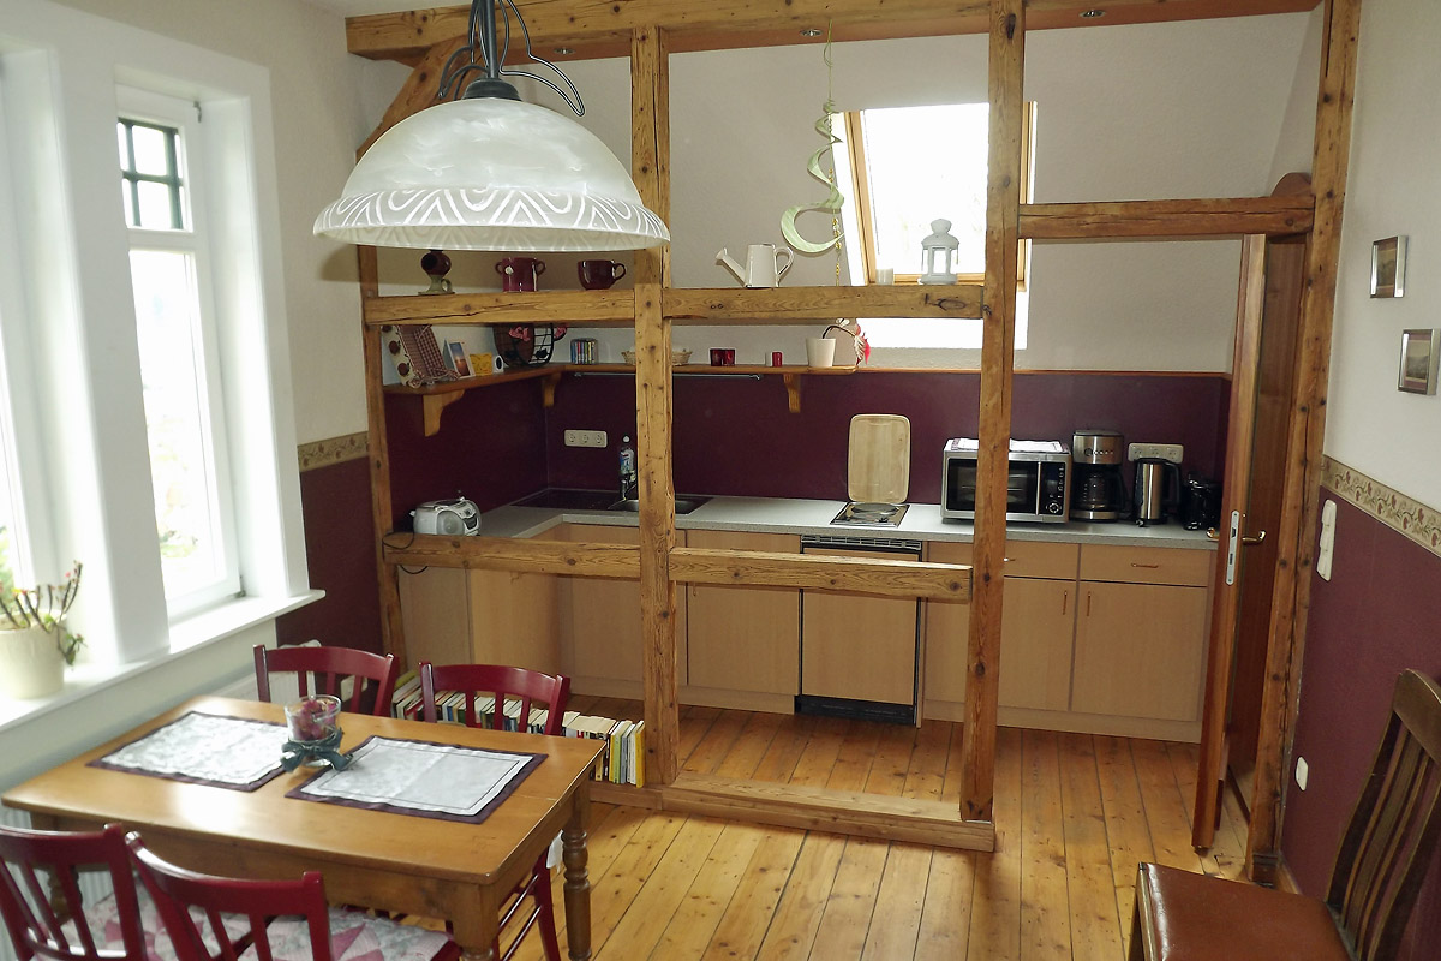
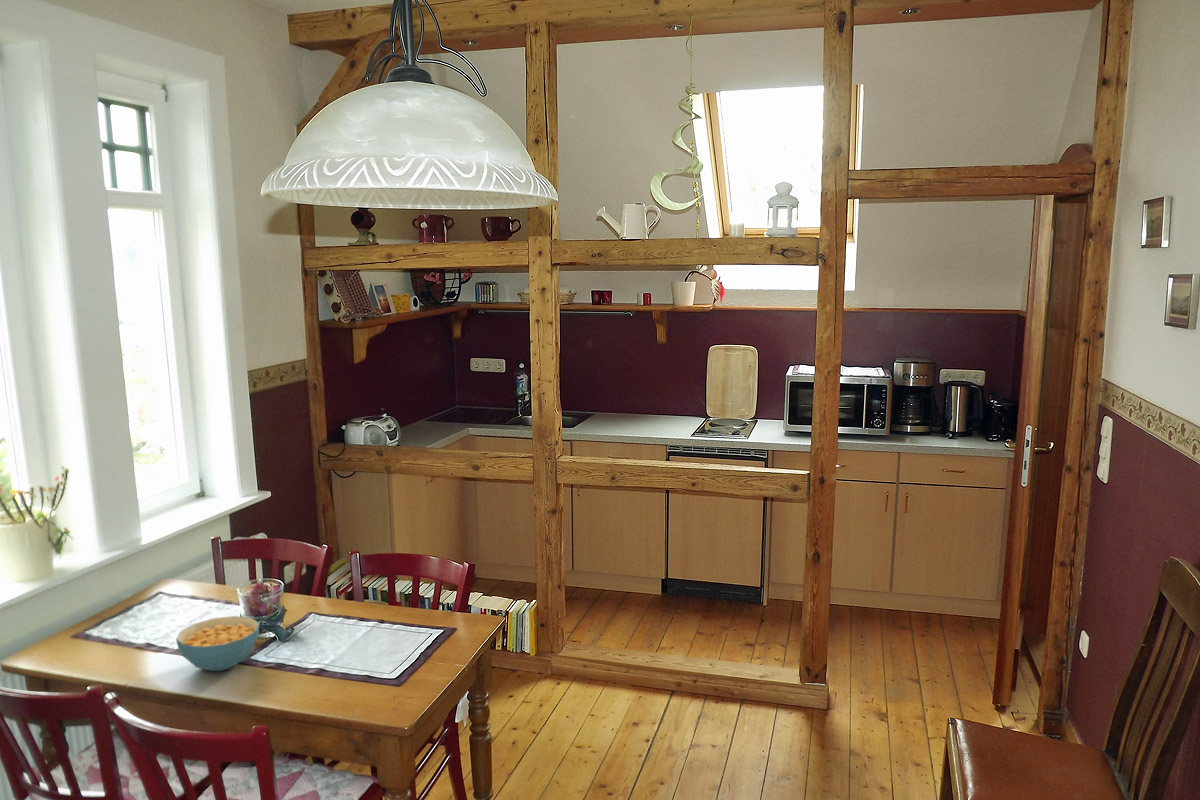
+ cereal bowl [175,615,261,672]
